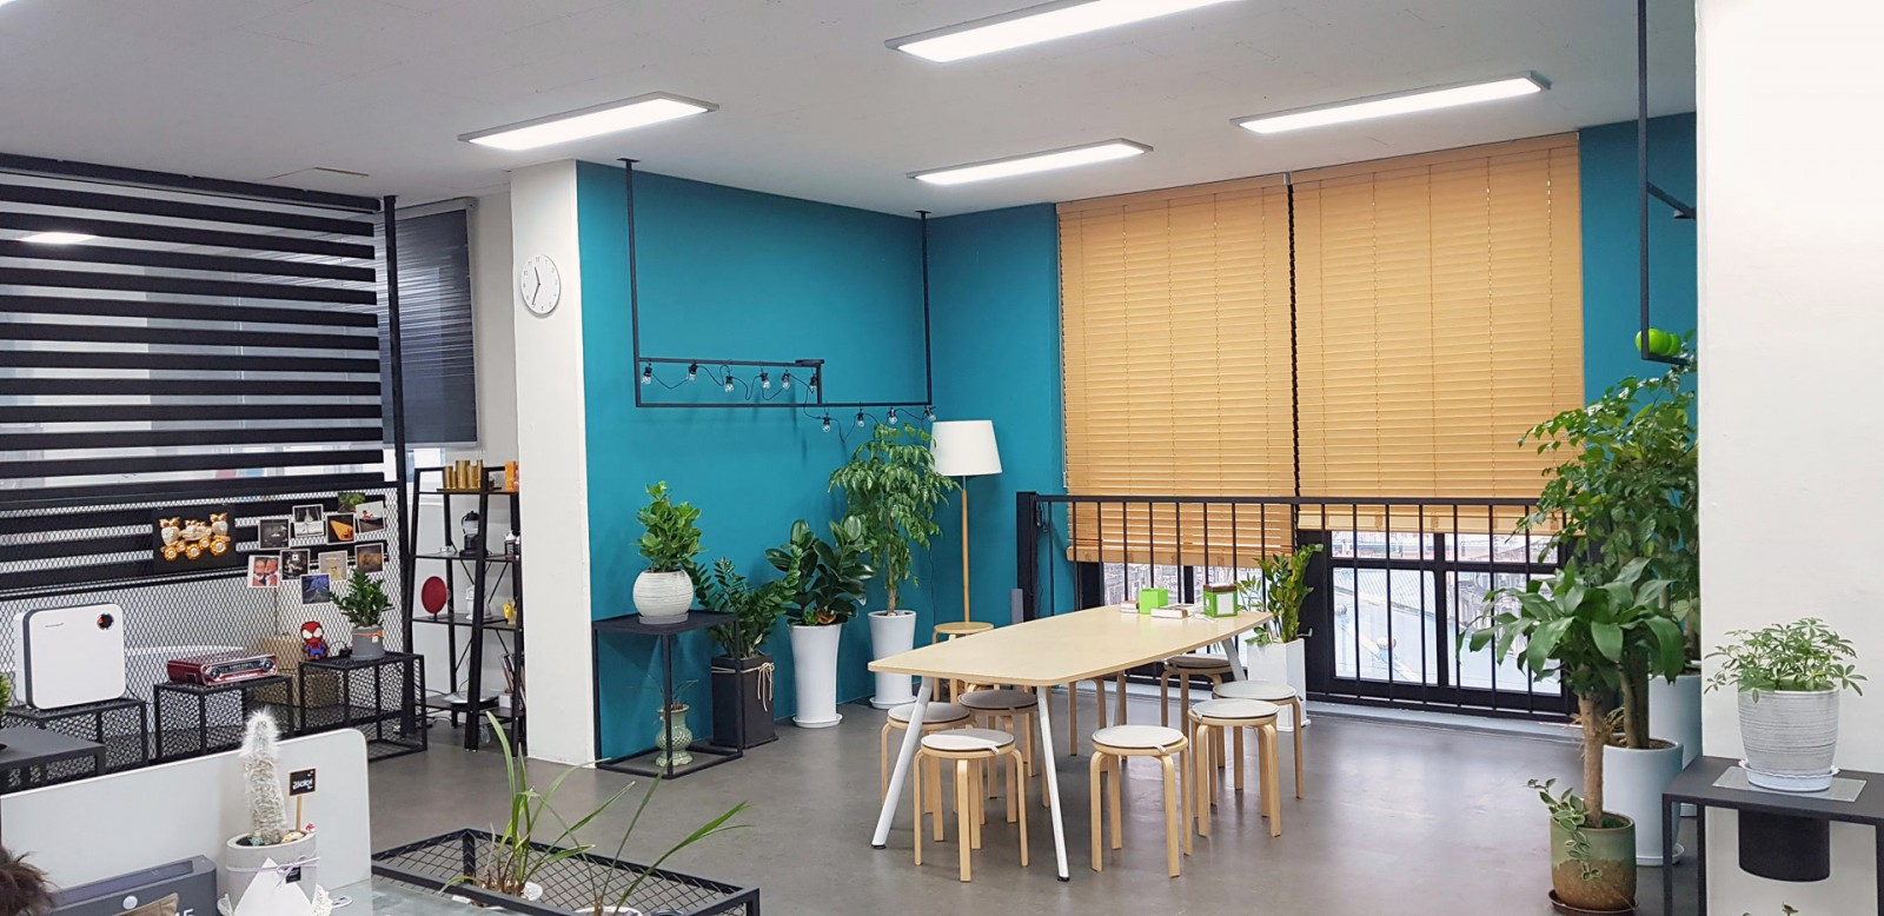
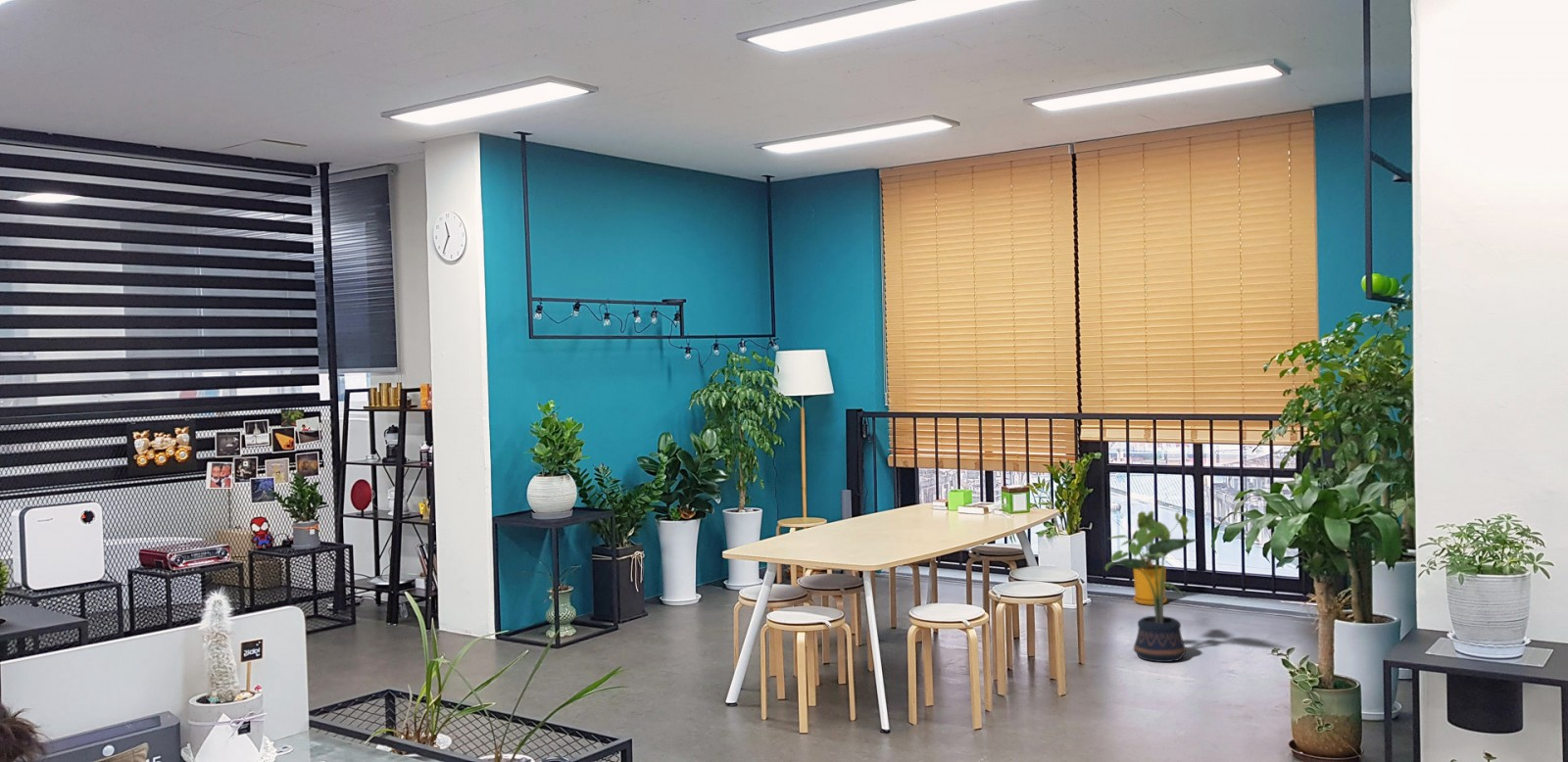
+ potted plant [1103,538,1198,663]
+ house plant [1108,510,1189,606]
